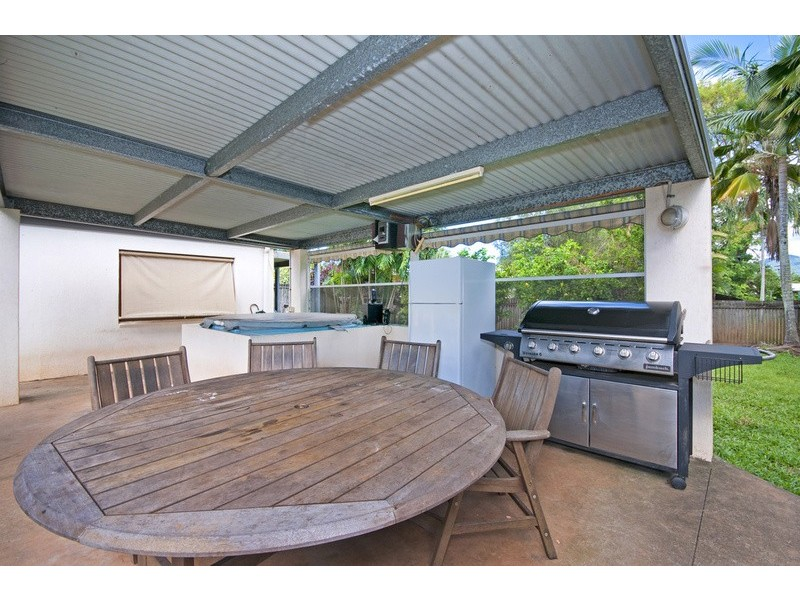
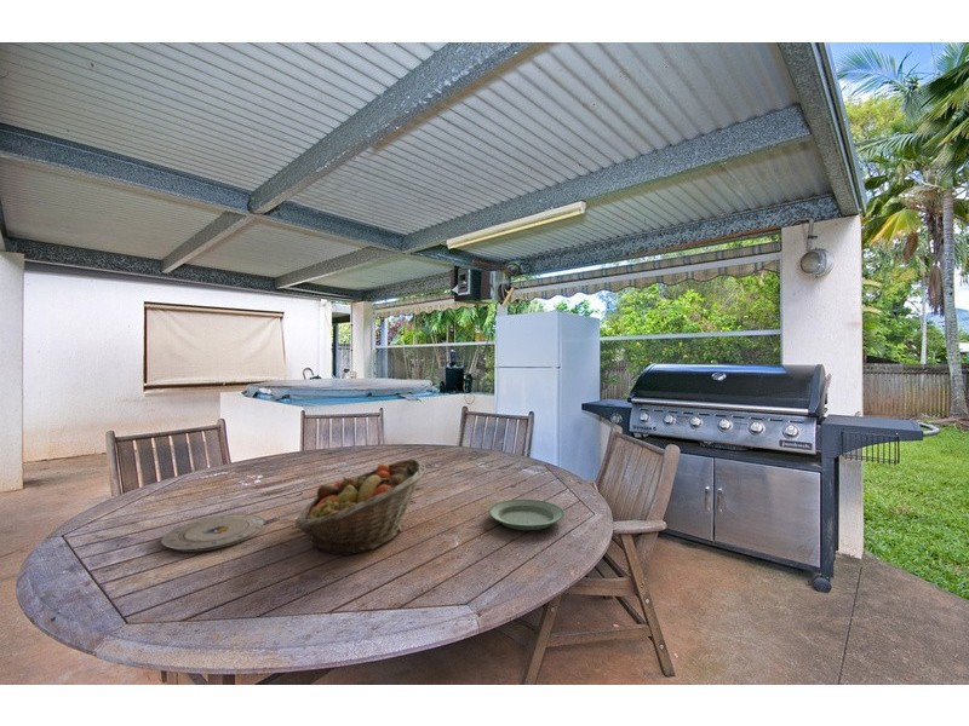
+ plate [487,499,566,531]
+ plate [161,513,266,553]
+ fruit basket [294,457,426,557]
